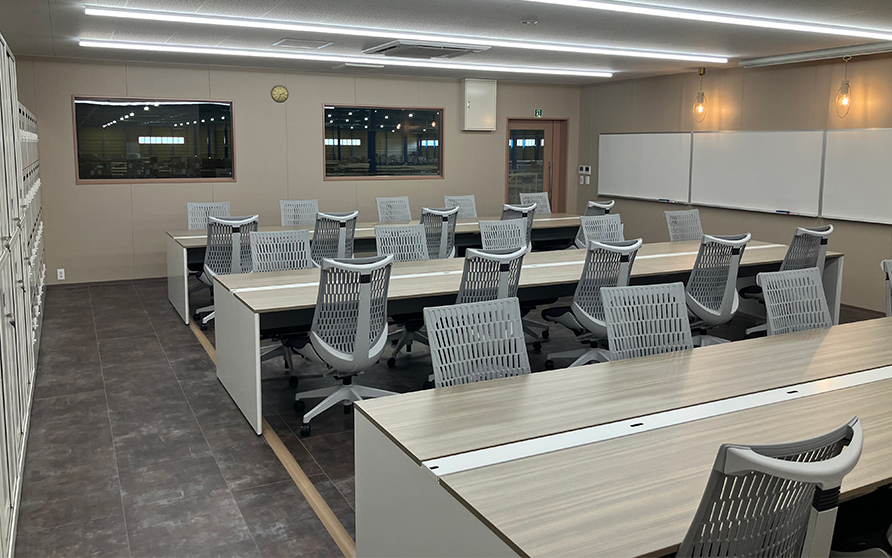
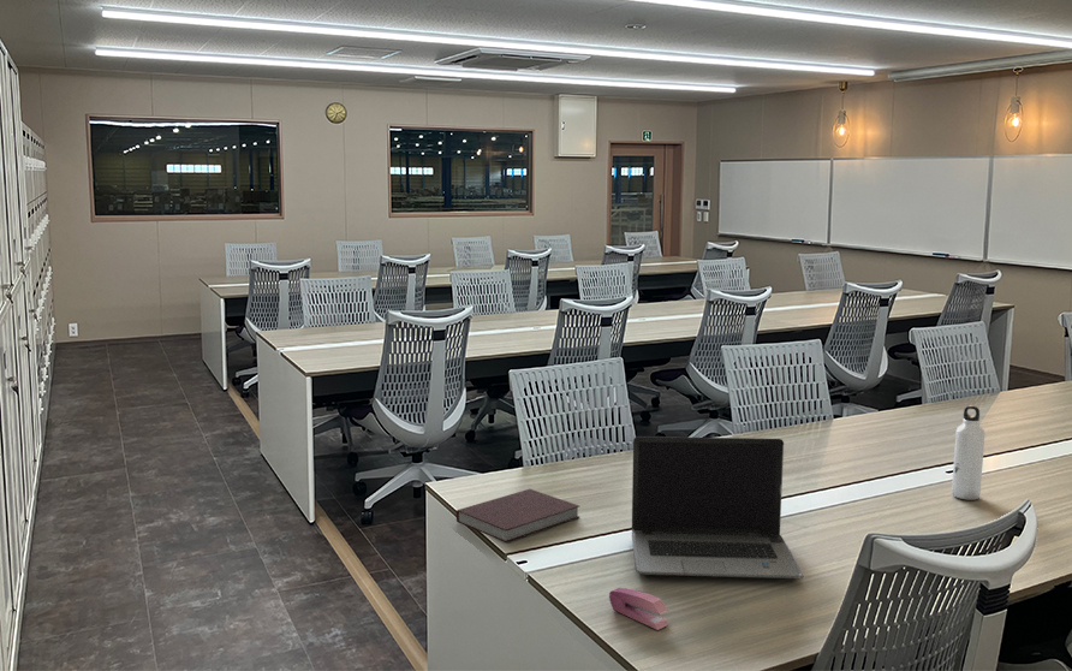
+ water bottle [951,405,985,501]
+ stapler [608,587,669,631]
+ notebook [455,488,580,544]
+ laptop computer [631,435,804,580]
